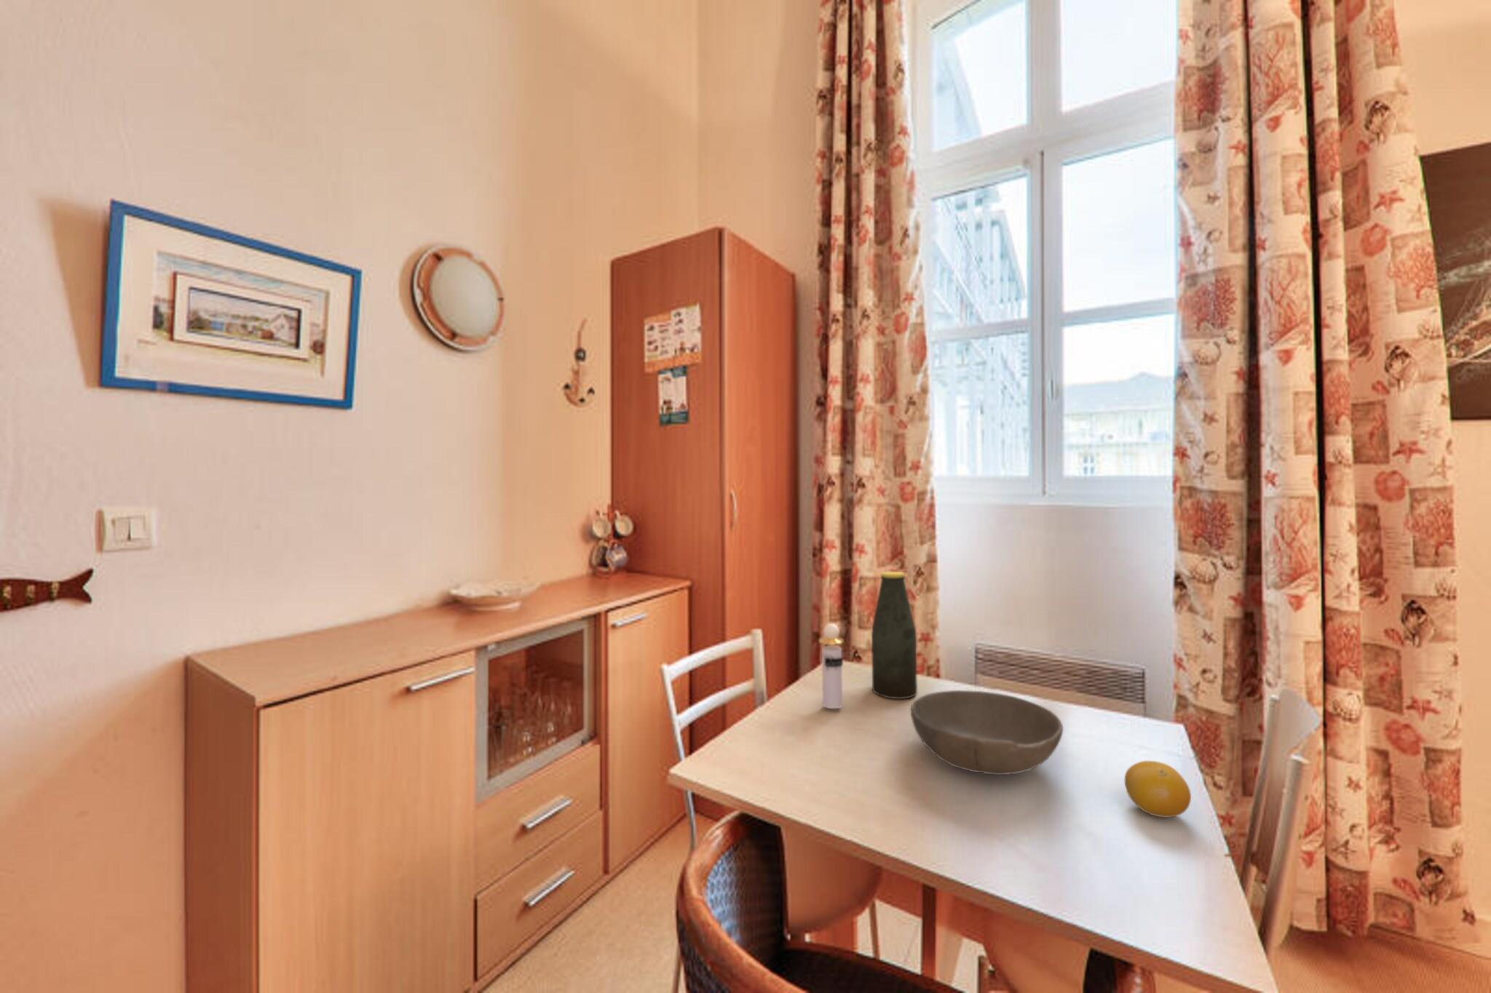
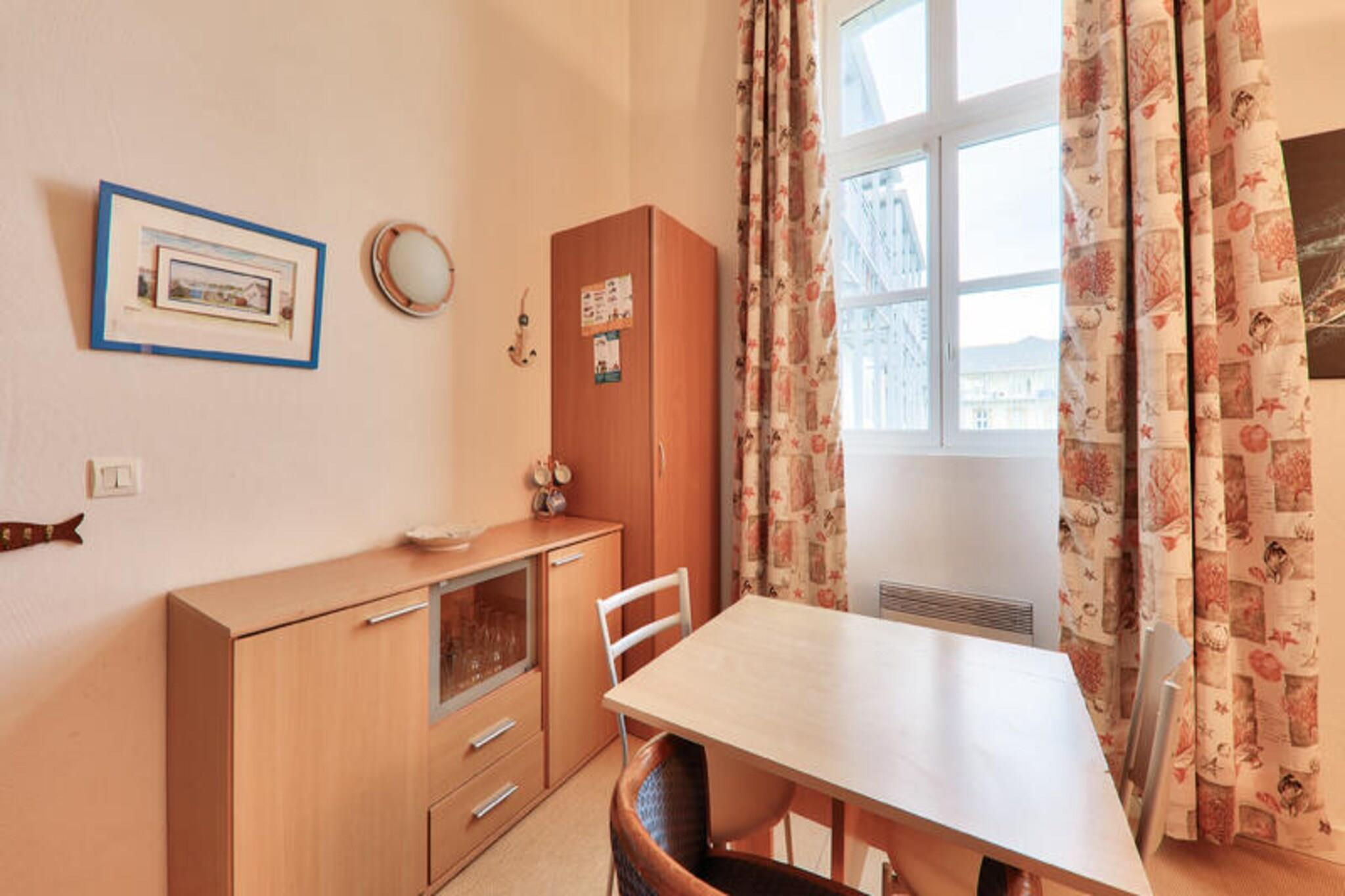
- perfume bottle [818,623,845,709]
- fruit [1124,760,1192,818]
- bowl [910,689,1063,776]
- bottle [870,571,918,699]
